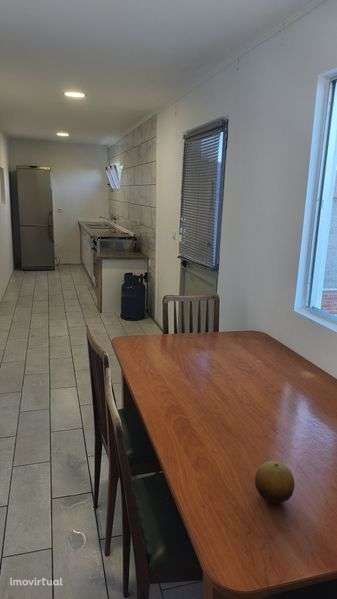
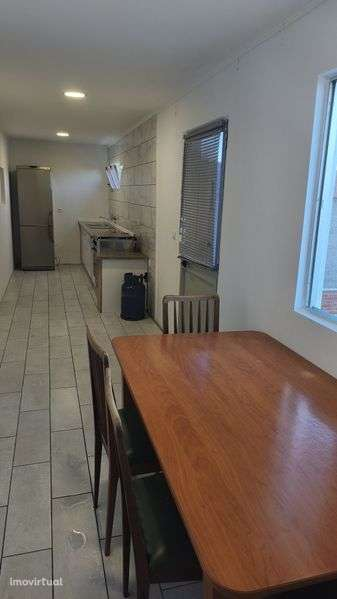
- fruit [254,460,296,504]
